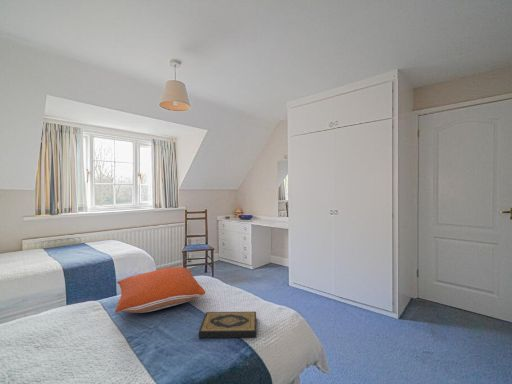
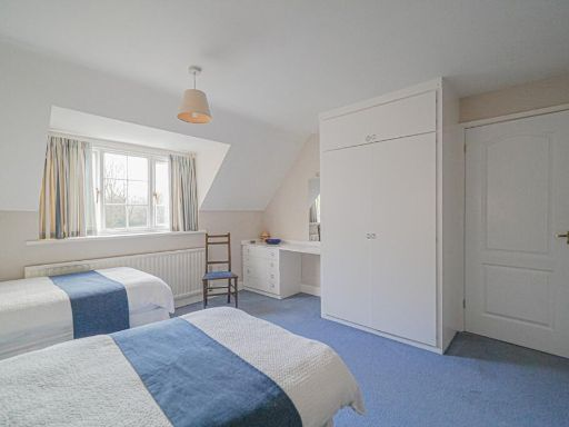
- pillow [114,266,206,314]
- hardback book [198,311,257,339]
